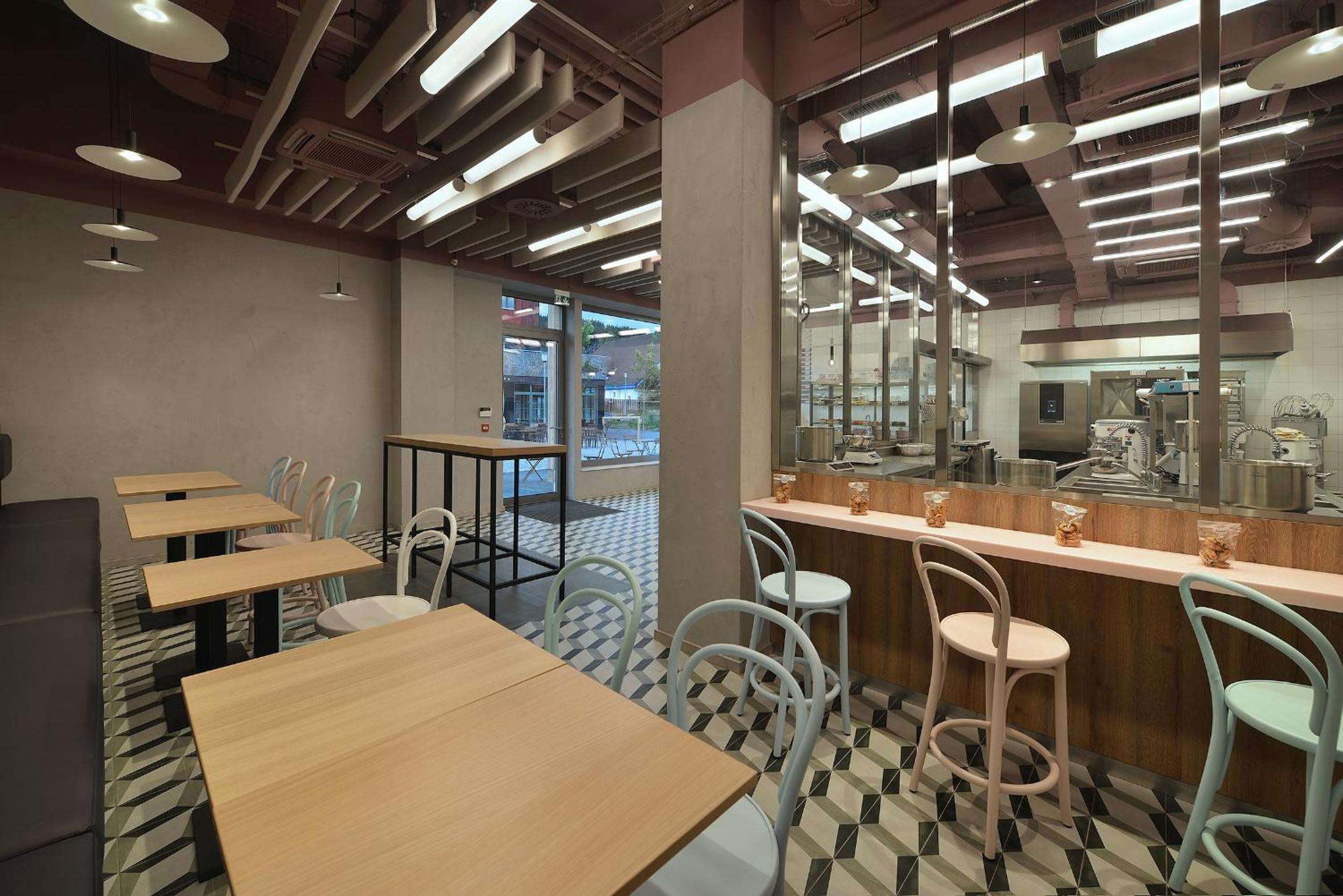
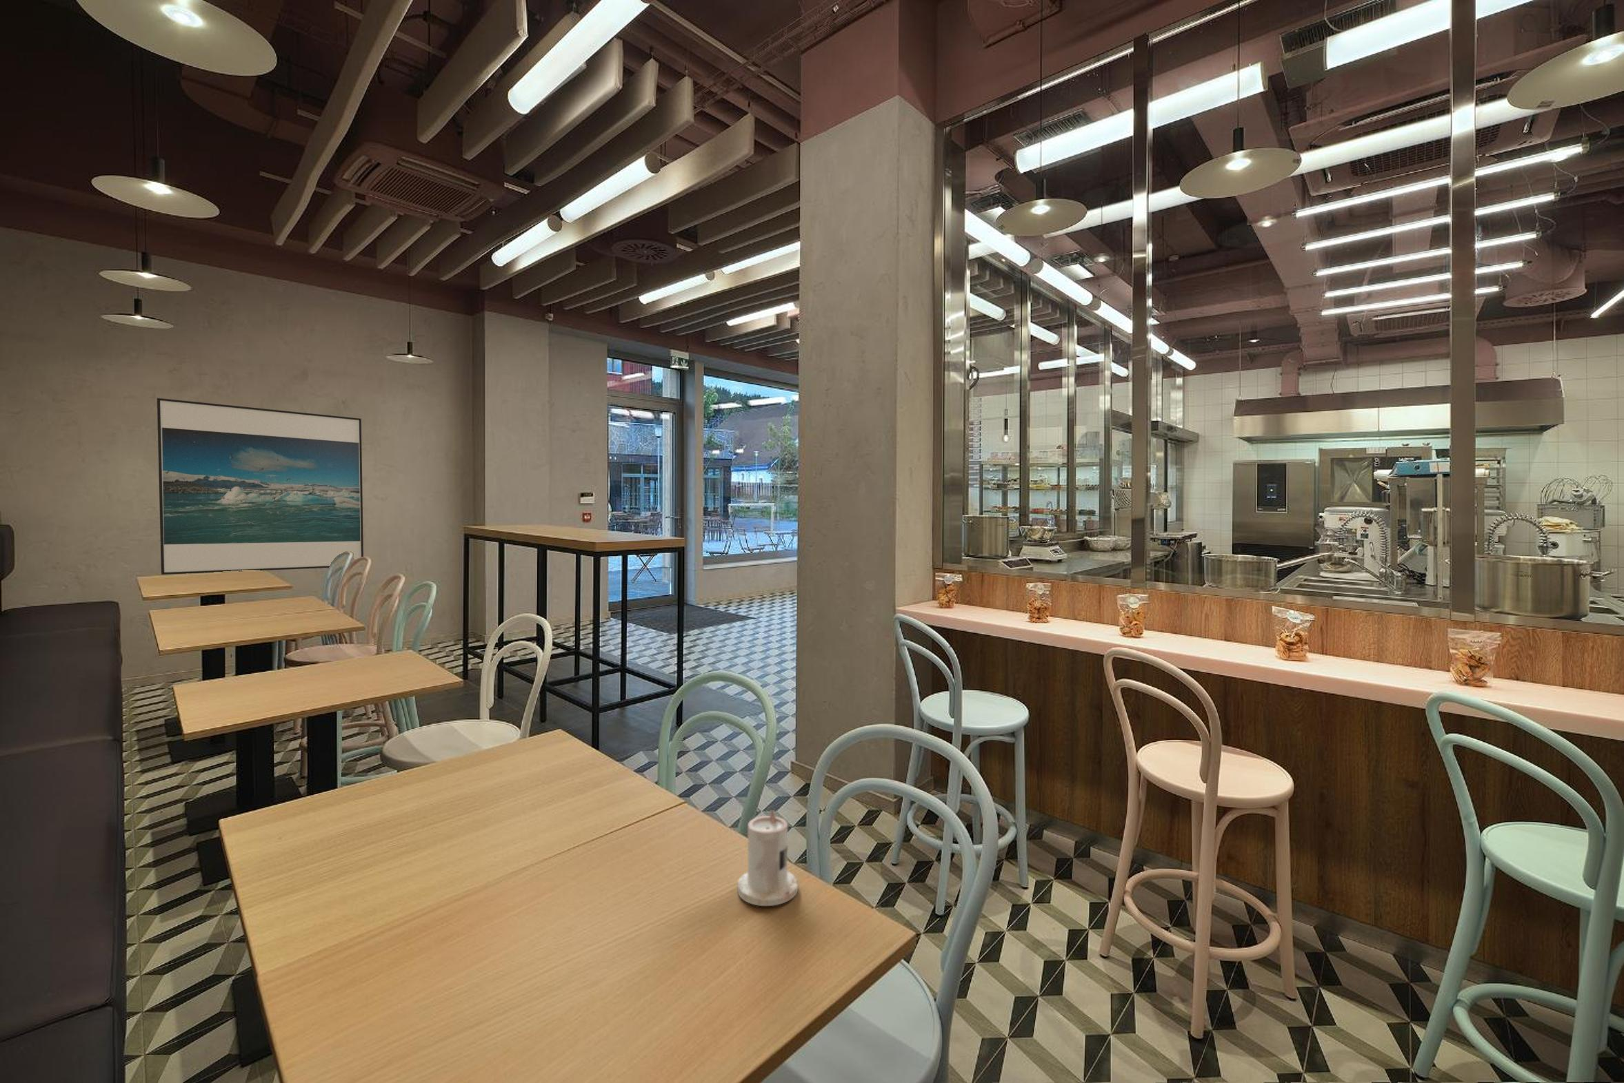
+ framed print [156,398,364,575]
+ candle [738,810,798,907]
